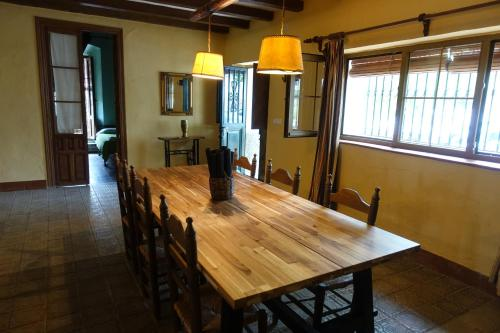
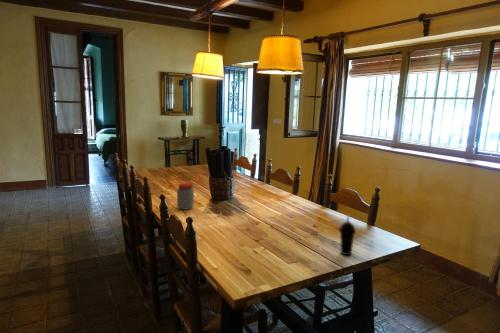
+ jar [176,182,195,211]
+ cup [338,214,357,256]
